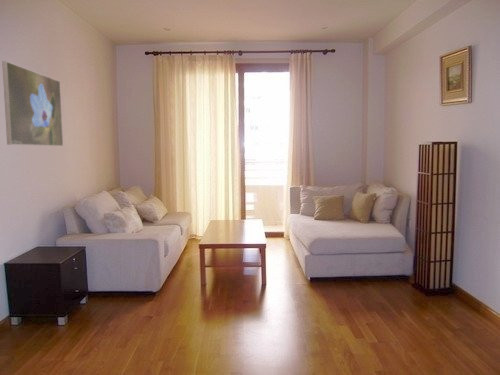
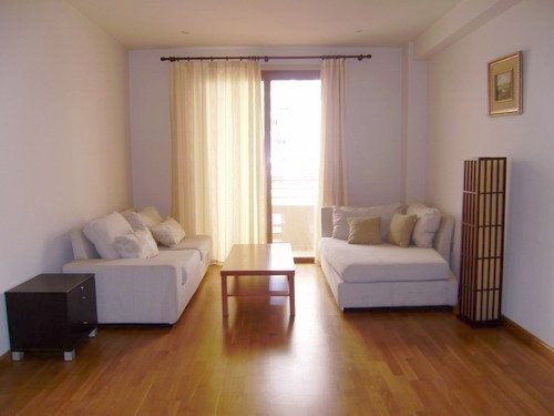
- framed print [1,60,64,147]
